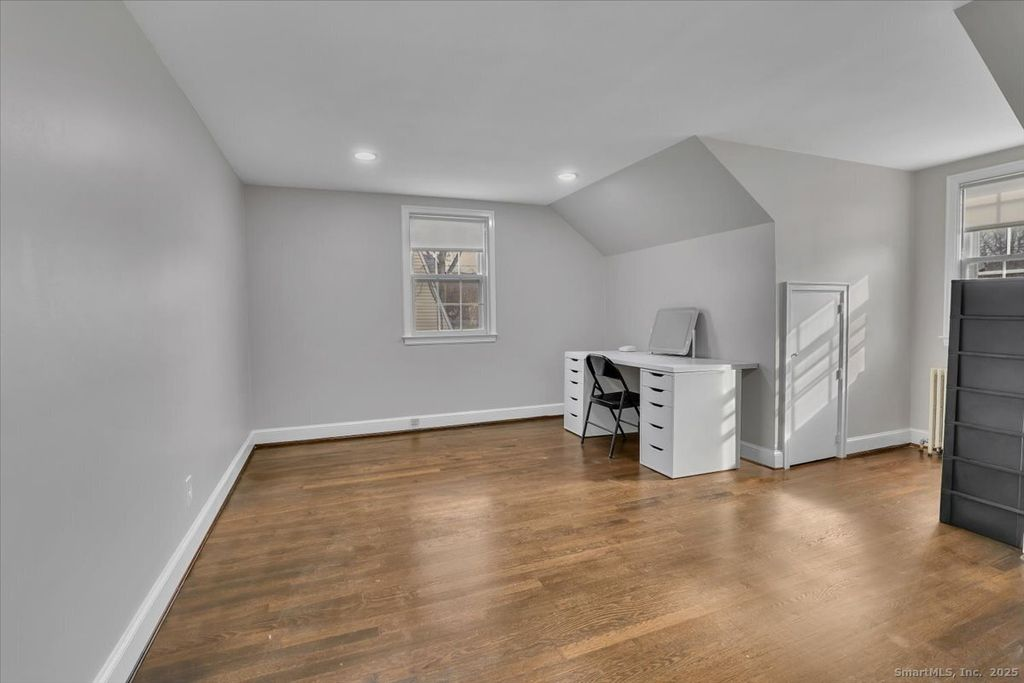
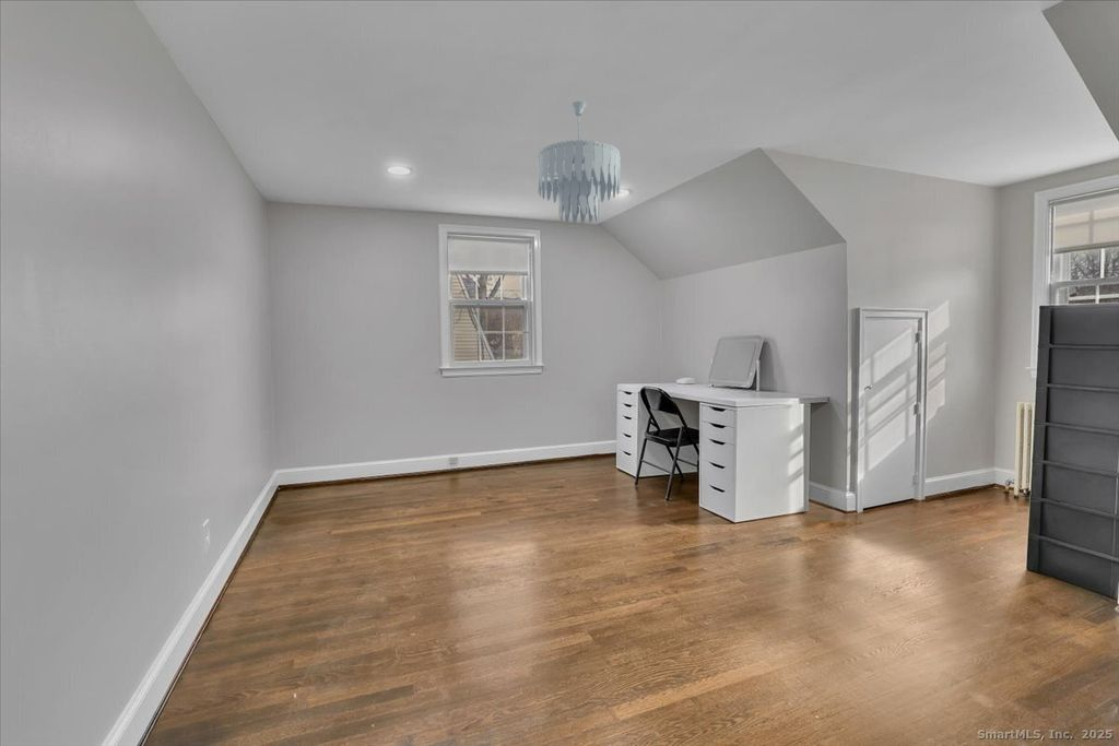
+ ceiling light fixture [537,100,622,225]
